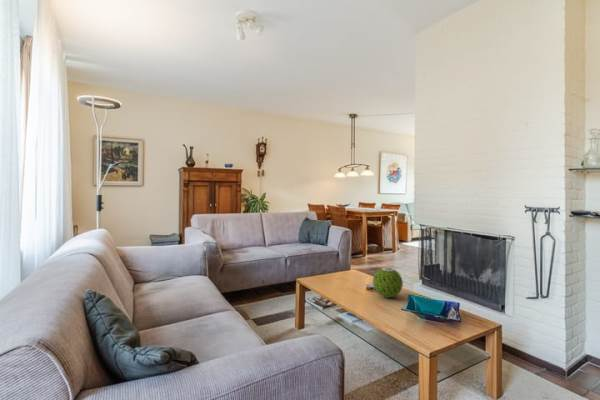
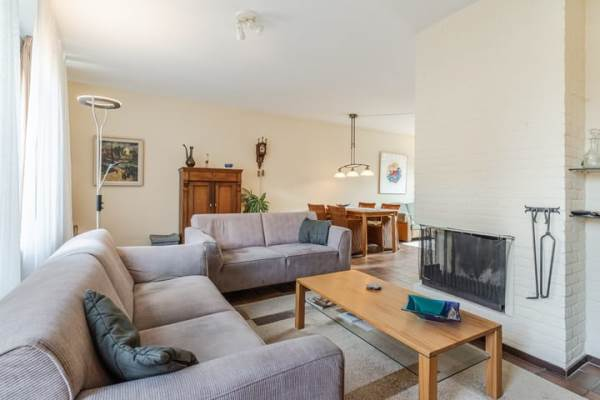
- decorative ball [372,267,404,299]
